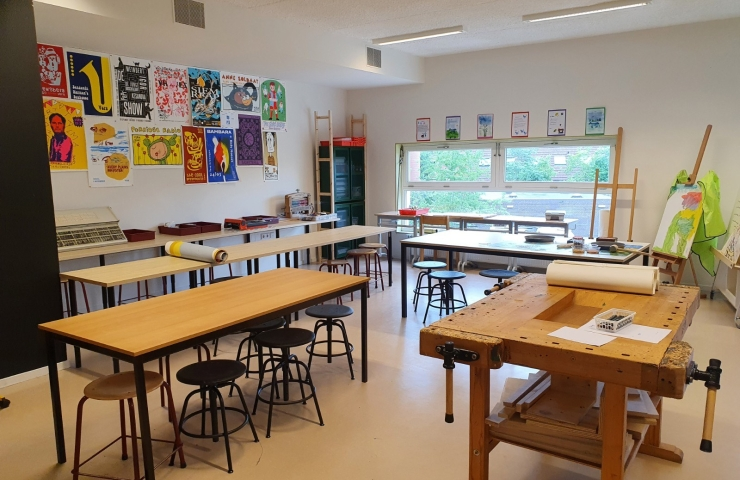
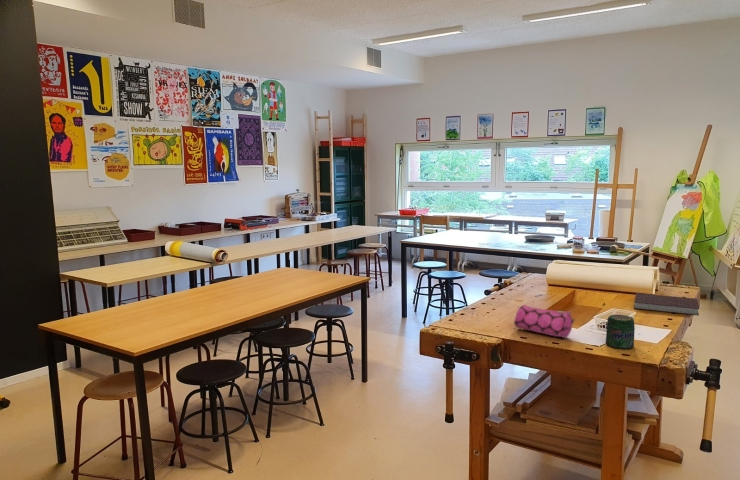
+ notebook [633,292,700,316]
+ jar [605,314,636,350]
+ pencil case [513,304,576,339]
